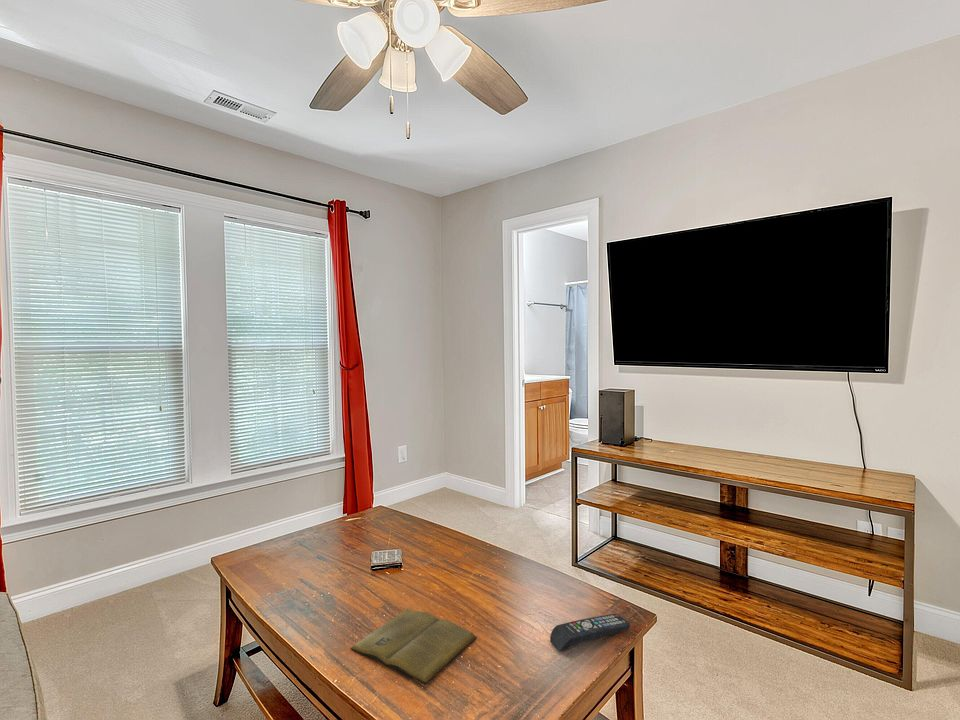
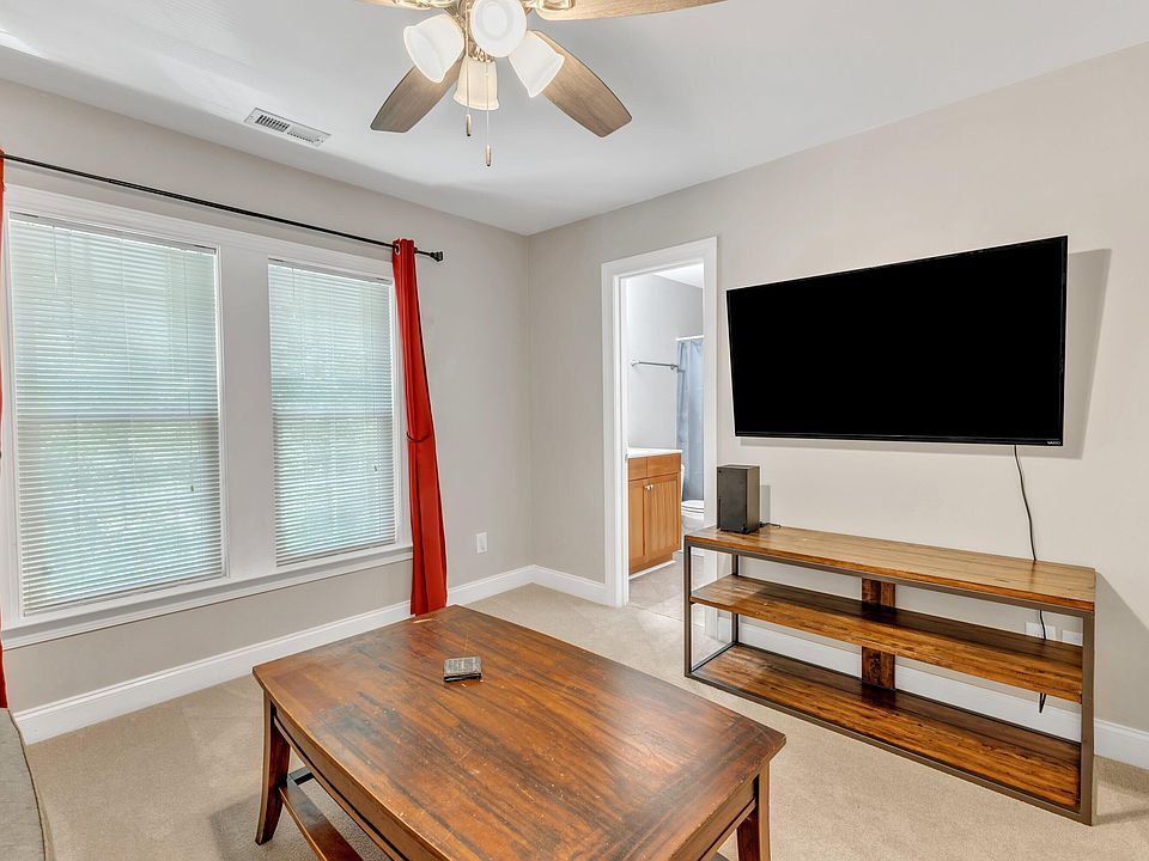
- remote control [549,613,631,652]
- book [349,608,478,685]
